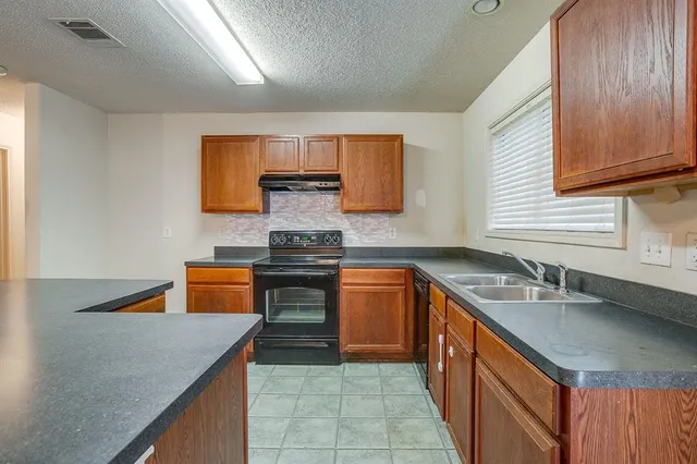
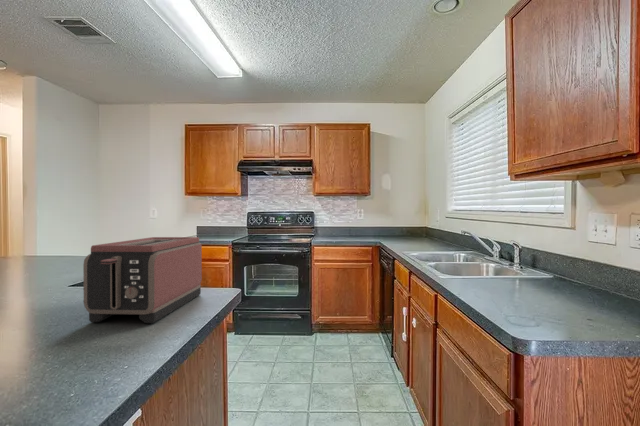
+ toaster [82,236,203,324]
